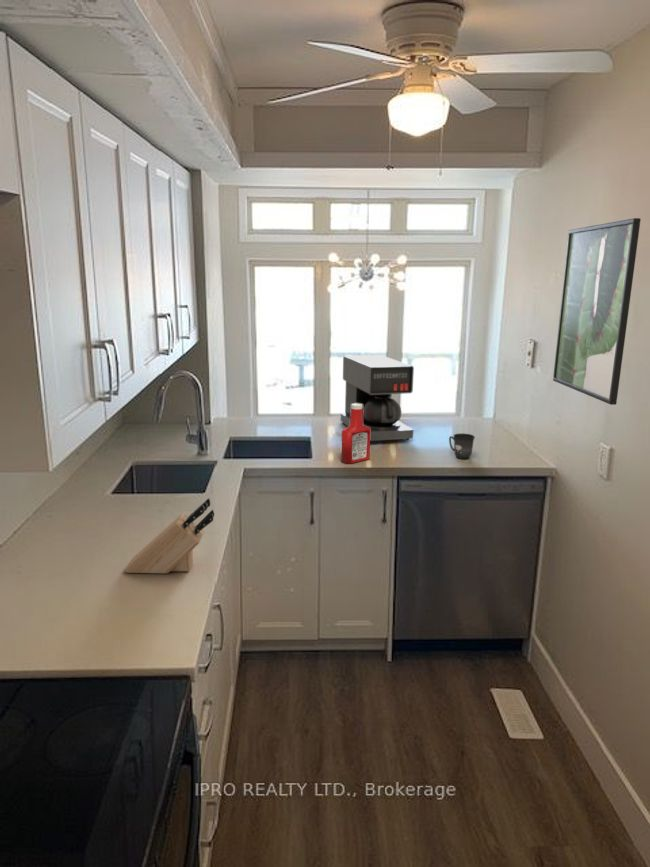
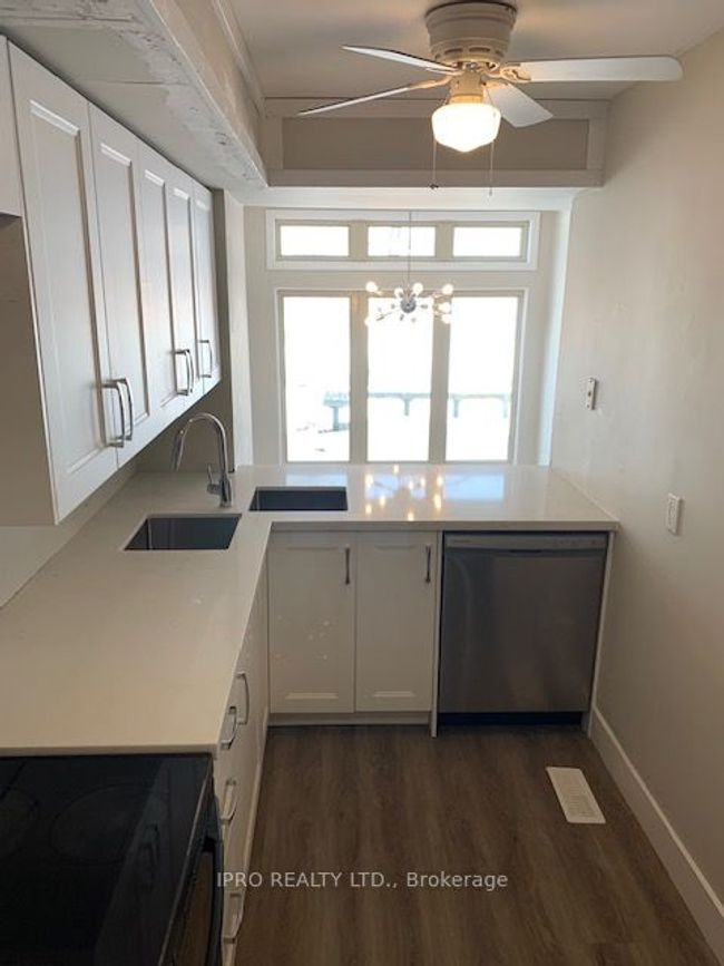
- knife block [123,497,215,574]
- coffee maker [340,354,415,442]
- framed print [552,217,641,406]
- mug [448,433,476,460]
- soap bottle [340,403,371,464]
